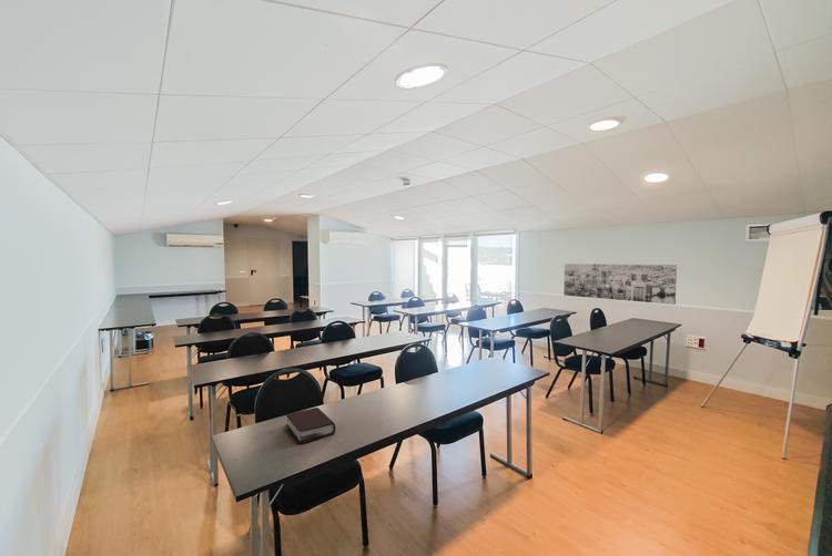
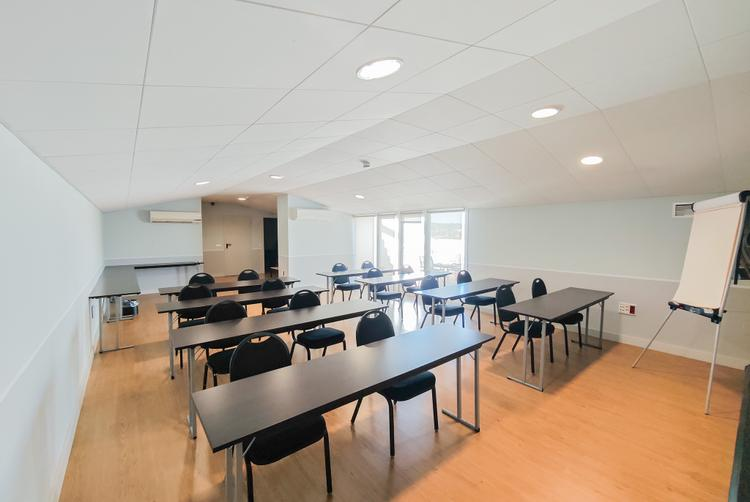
- bible [285,406,336,445]
- wall art [562,262,678,306]
